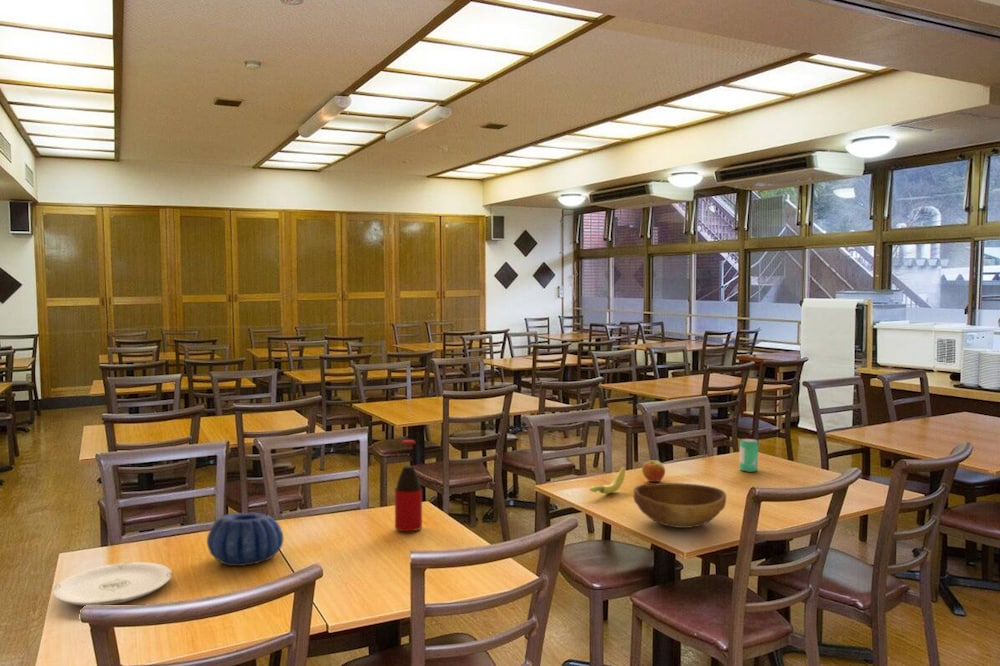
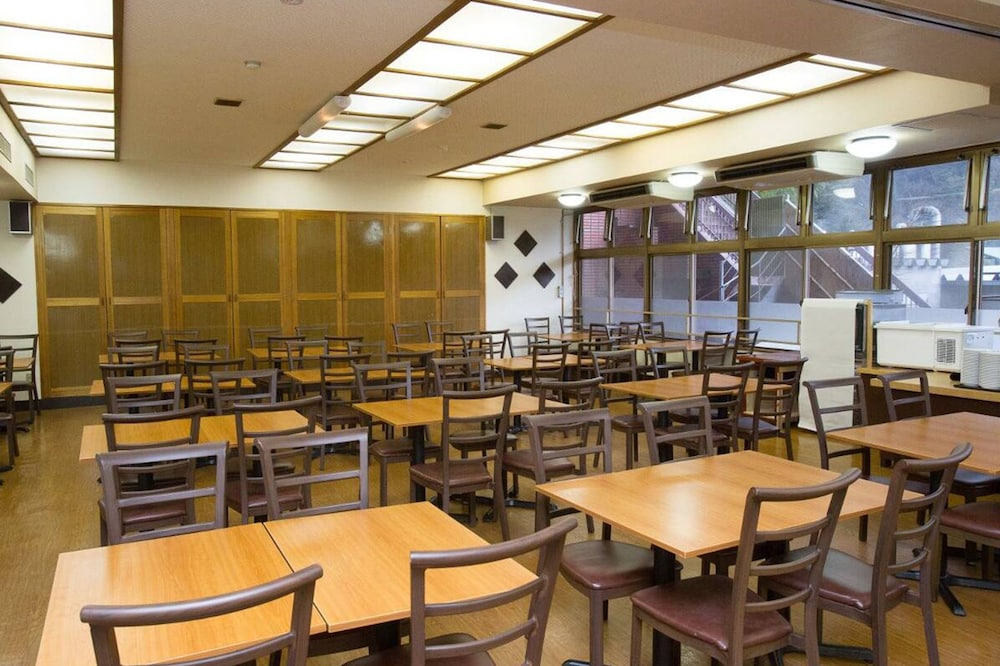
- decorative bowl [206,512,284,567]
- beverage can [739,438,759,473]
- bottle [394,439,423,532]
- plate [52,561,173,607]
- banana [589,466,626,495]
- apple [641,459,666,483]
- bowl [632,482,727,529]
